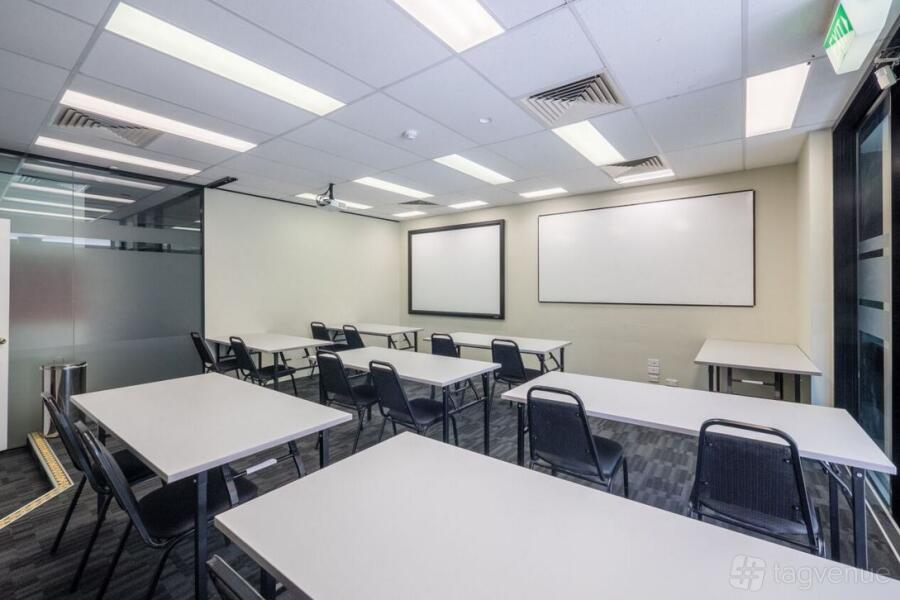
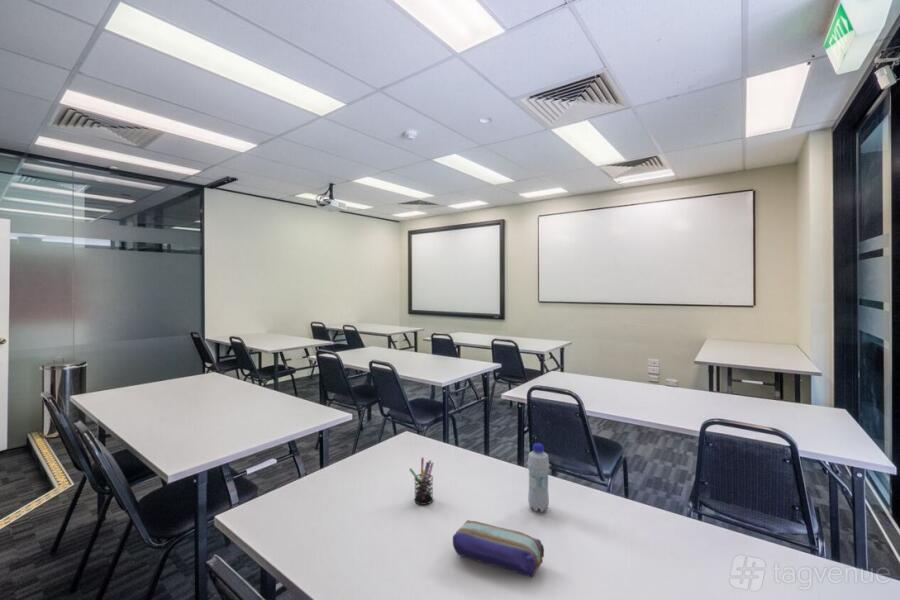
+ pencil case [452,519,545,579]
+ bottle [526,442,550,513]
+ pen holder [408,456,434,506]
